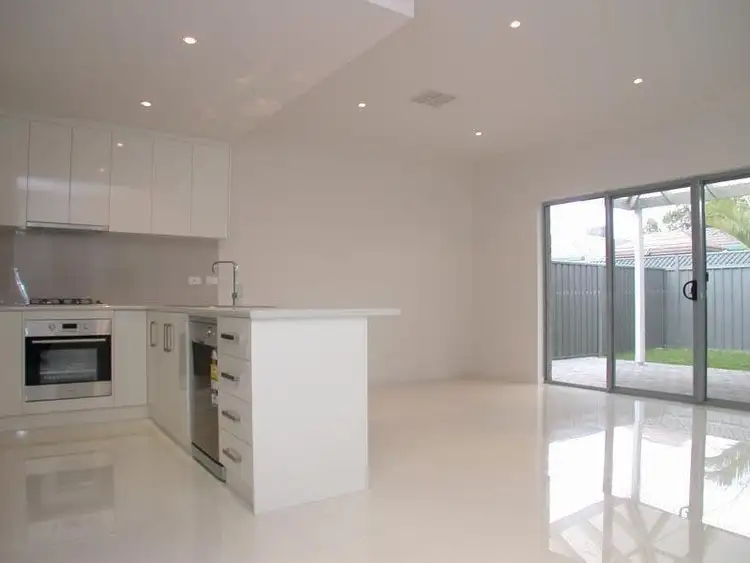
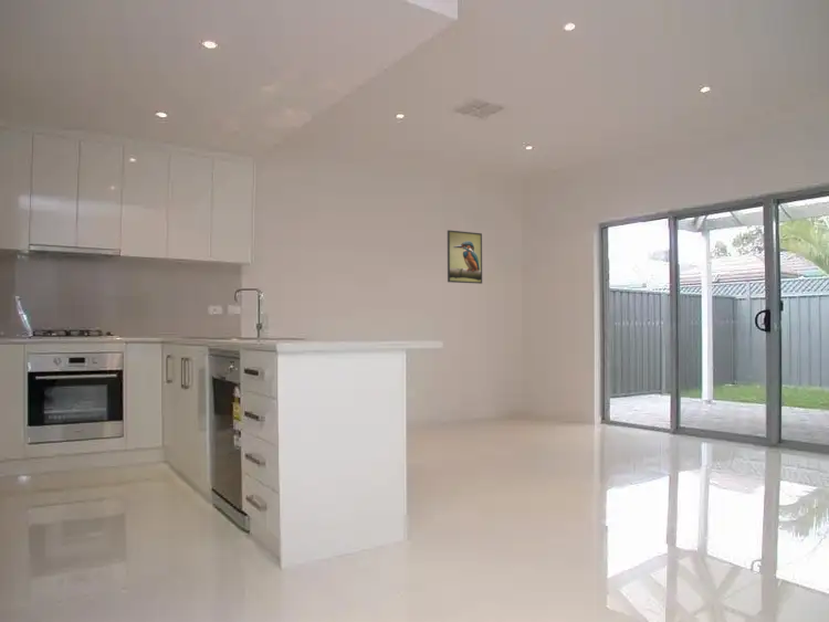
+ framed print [447,229,483,285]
